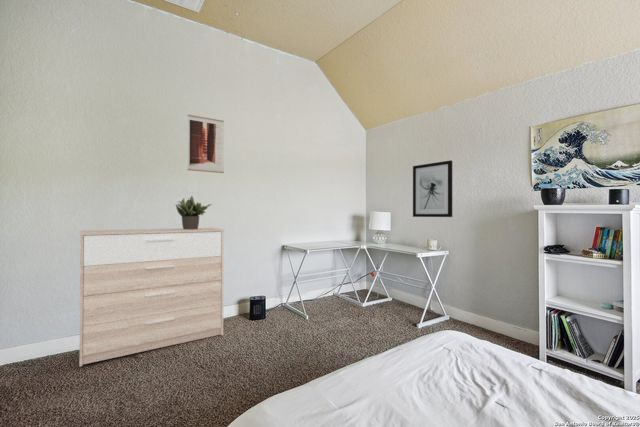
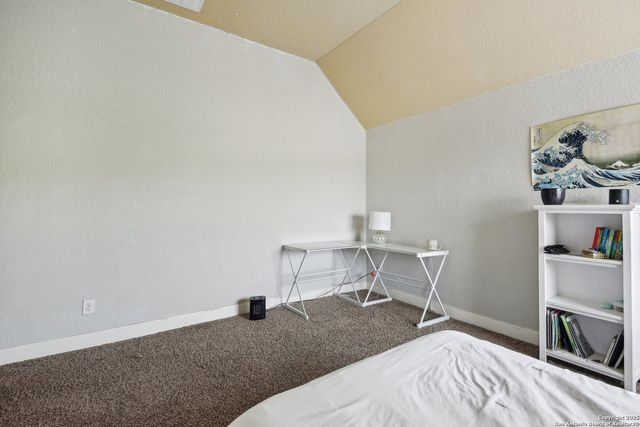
- sideboard [78,227,225,368]
- wall art [187,114,225,174]
- wall art [412,159,453,218]
- potted plant [174,195,213,229]
